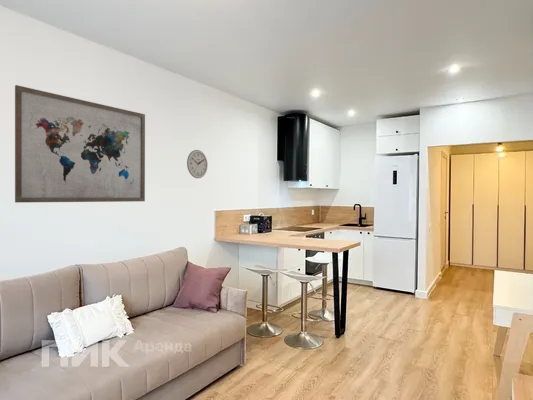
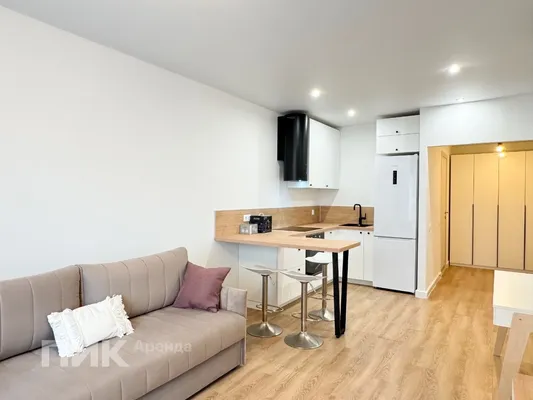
- wall art [14,84,146,204]
- wall clock [186,149,209,179]
